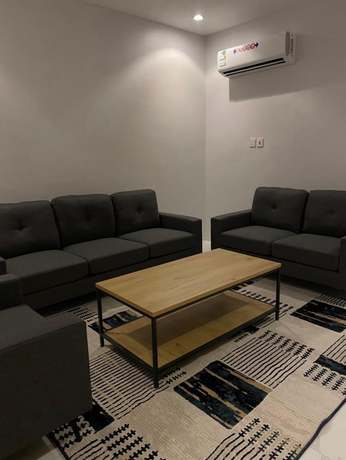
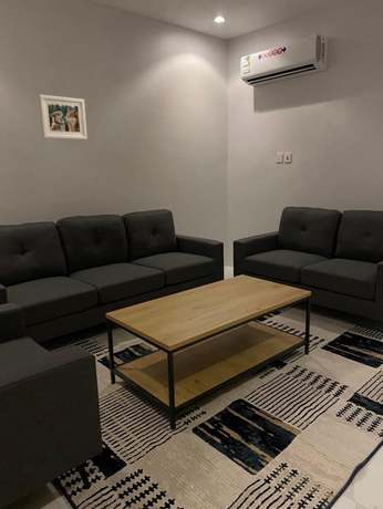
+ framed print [38,94,89,141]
